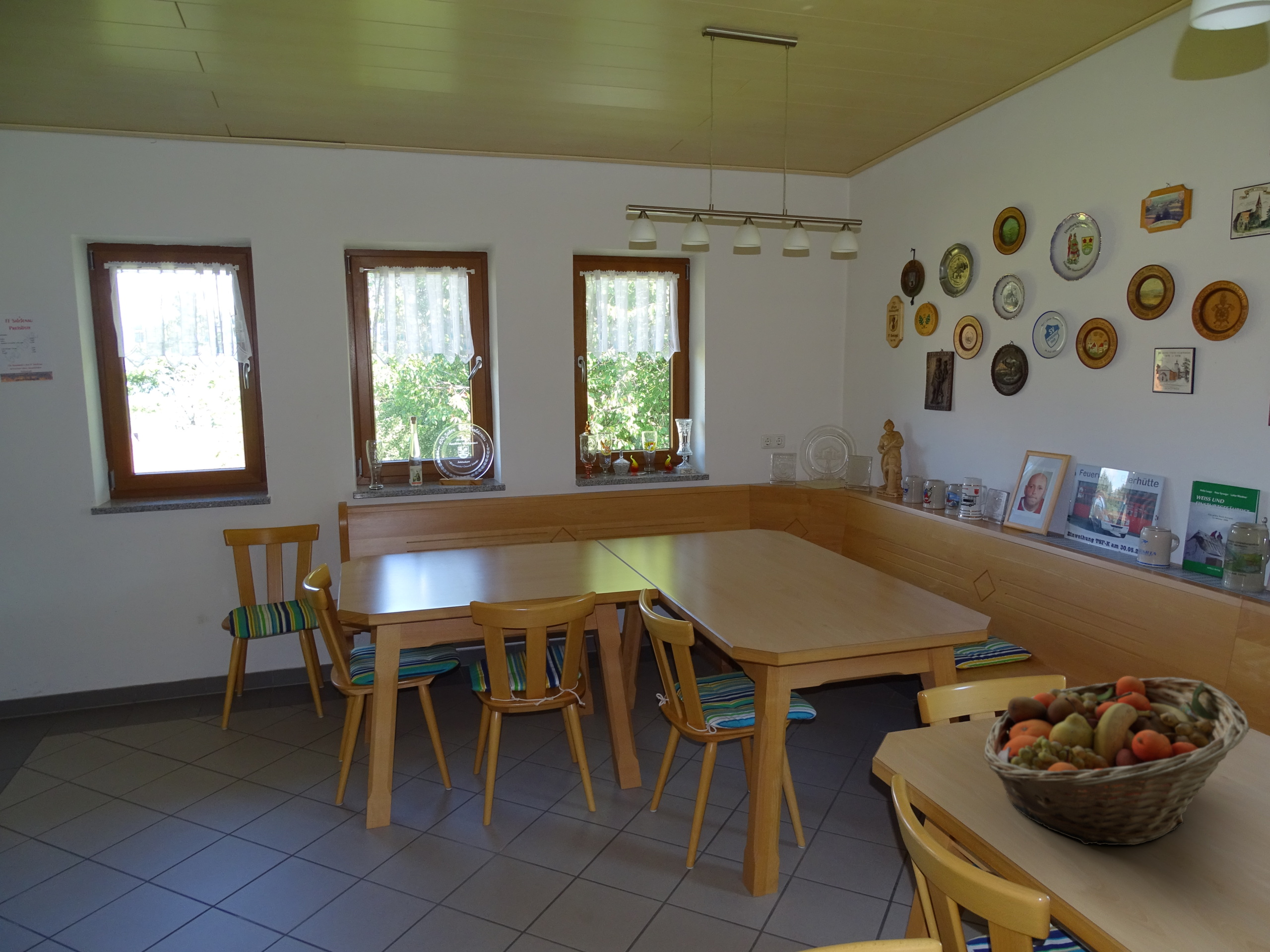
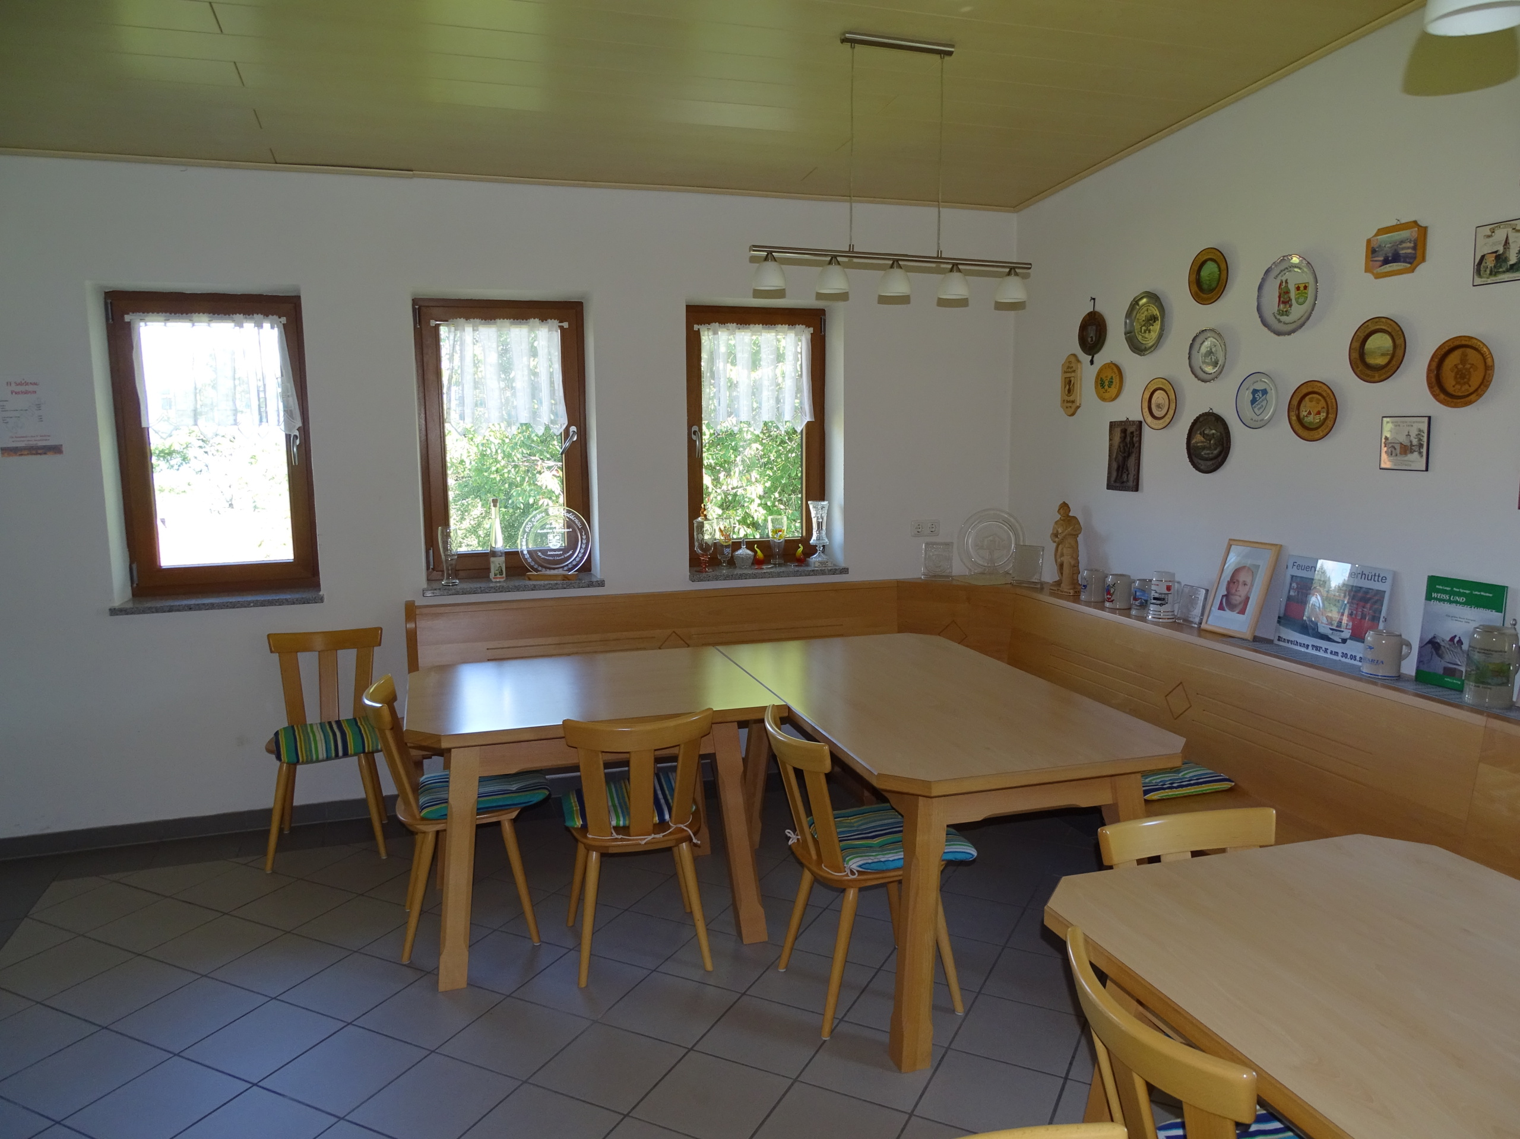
- fruit basket [982,675,1251,845]
